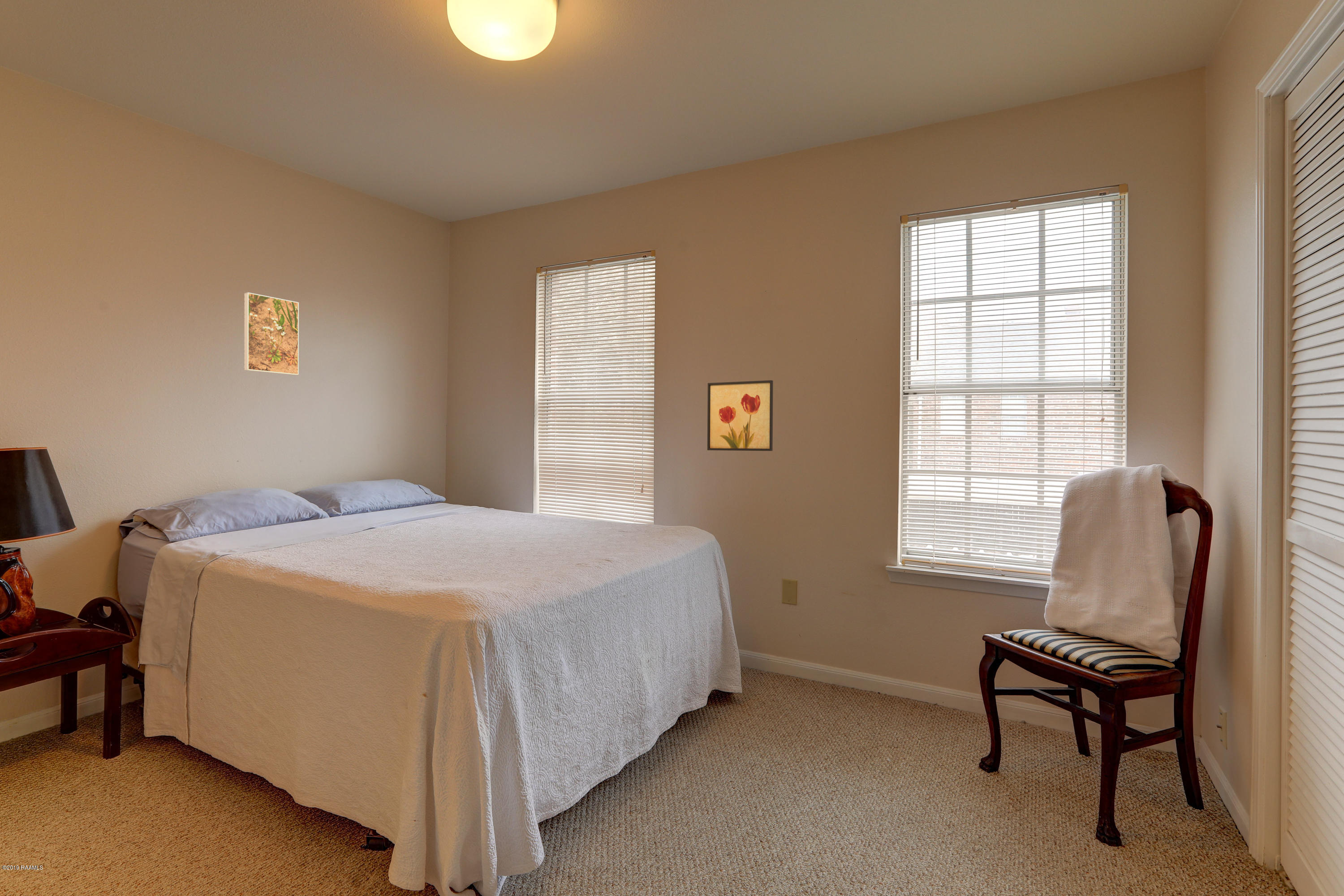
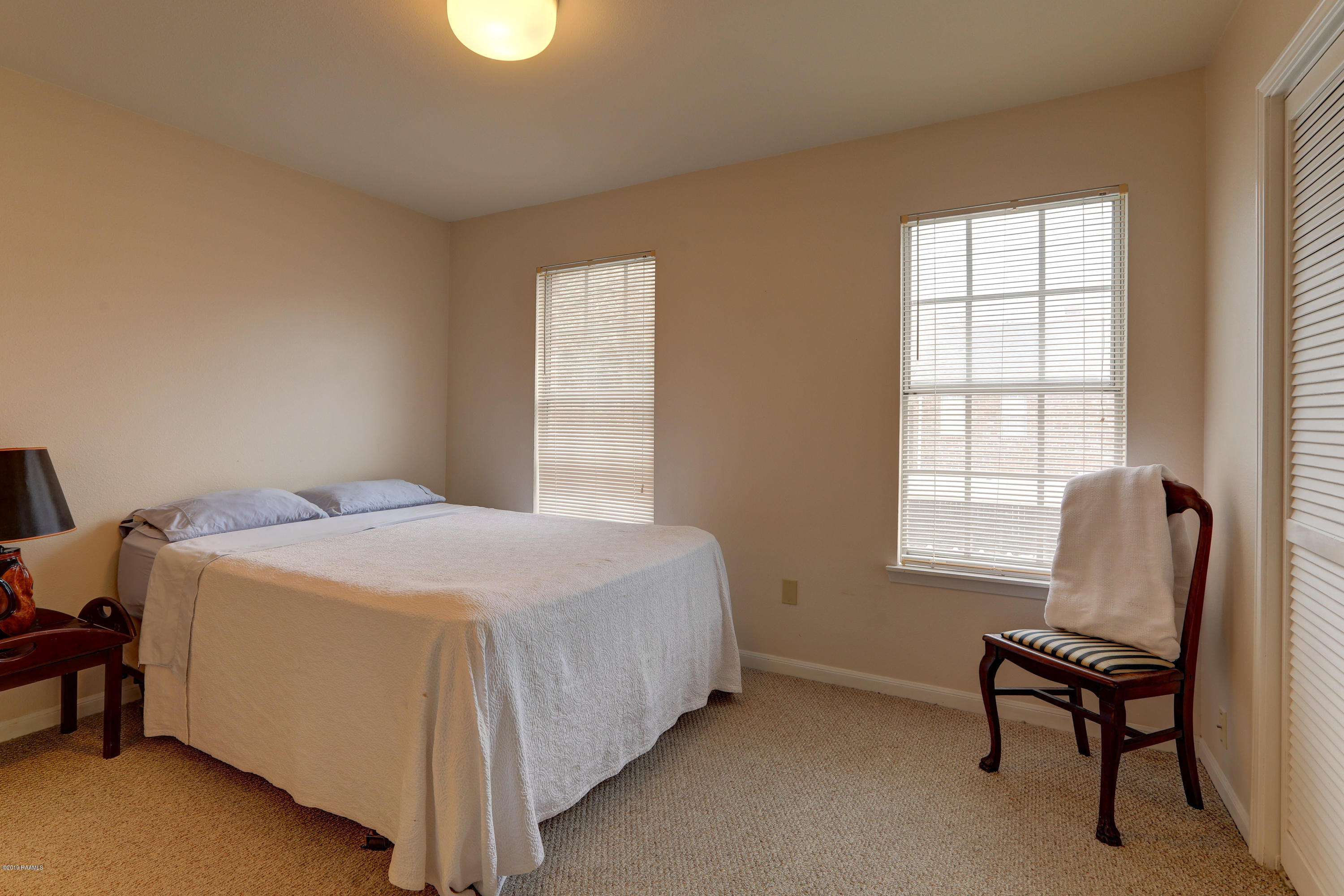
- wall art [707,380,773,452]
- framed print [244,292,299,375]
